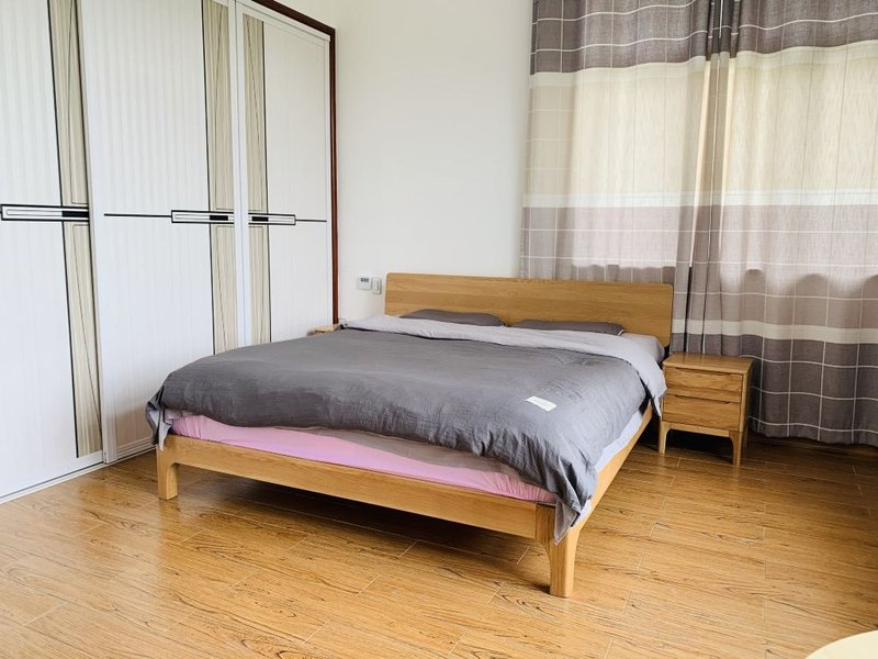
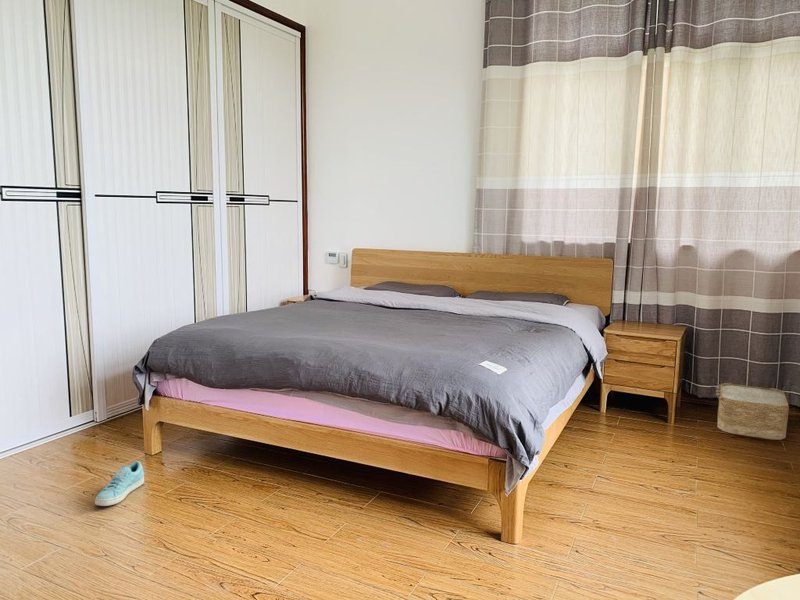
+ woven basket [715,382,790,441]
+ sneaker [94,460,145,507]
